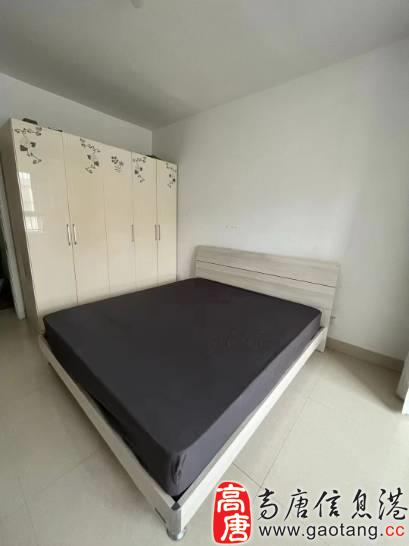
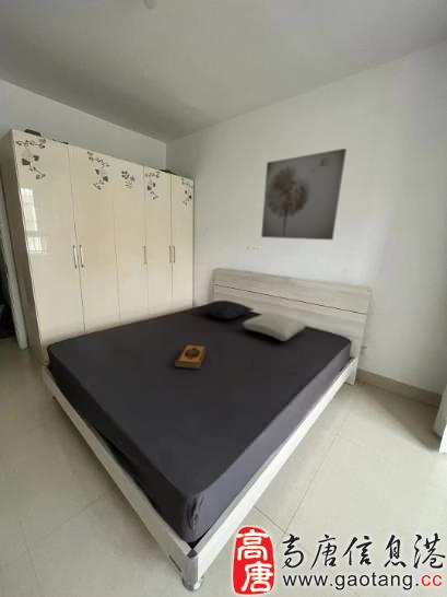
+ hardback book [173,343,207,371]
+ pillow [242,312,307,342]
+ wall art [260,148,348,241]
+ pillow [197,300,255,320]
